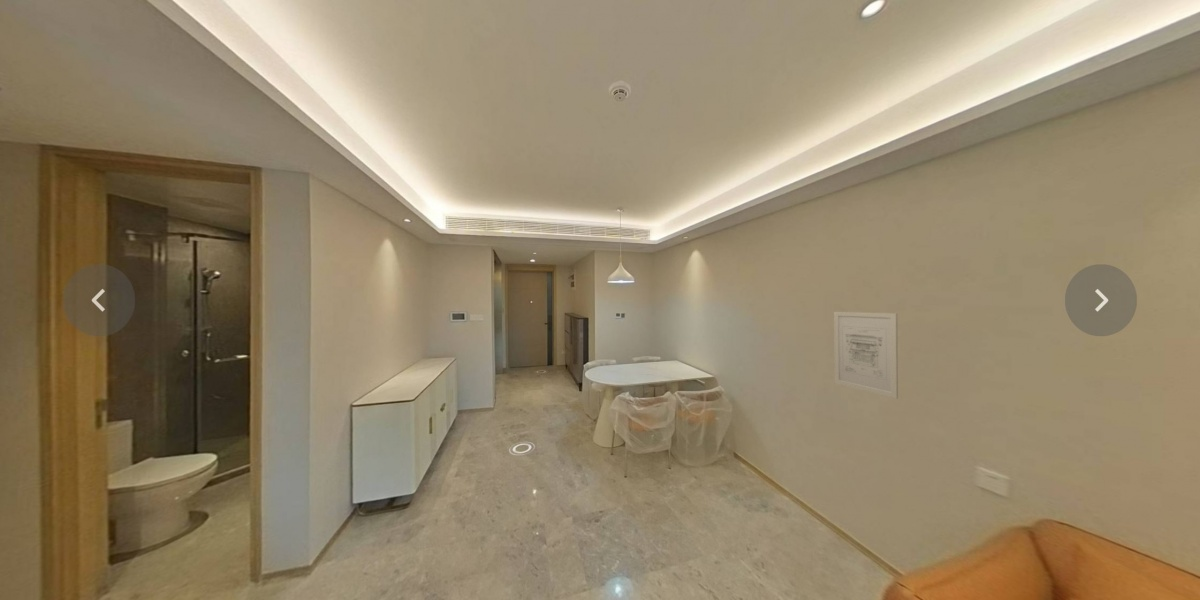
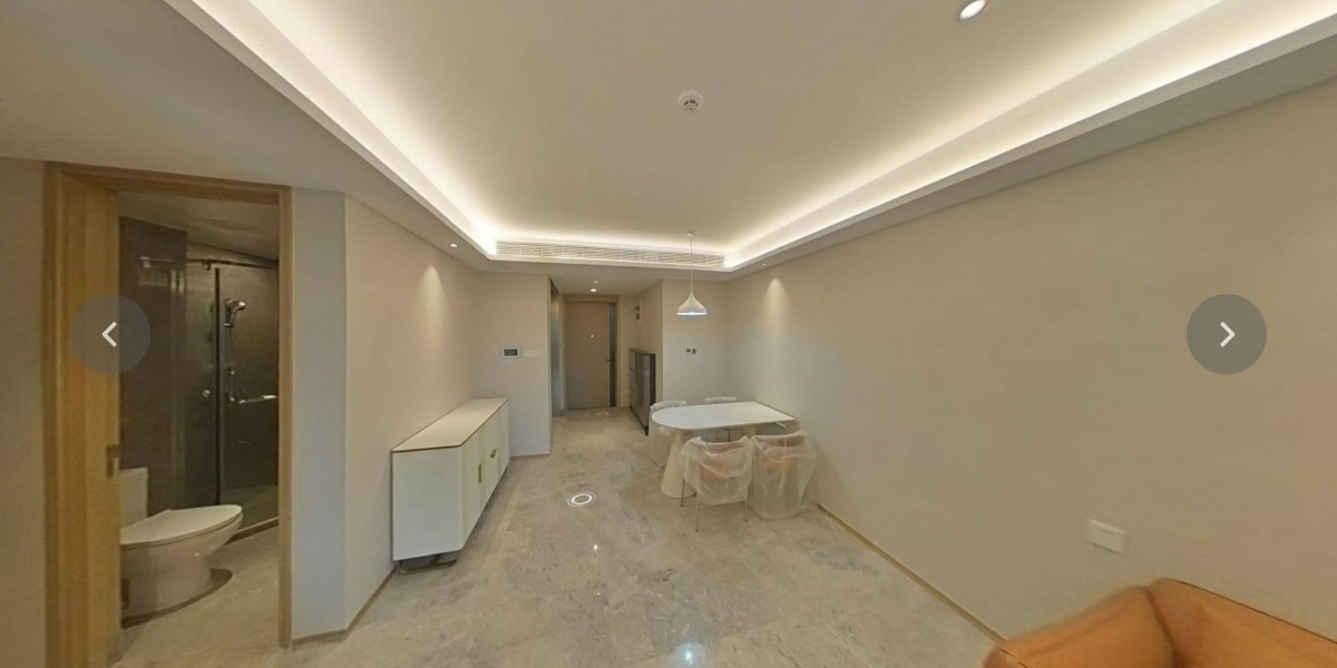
- wall art [833,311,899,400]
